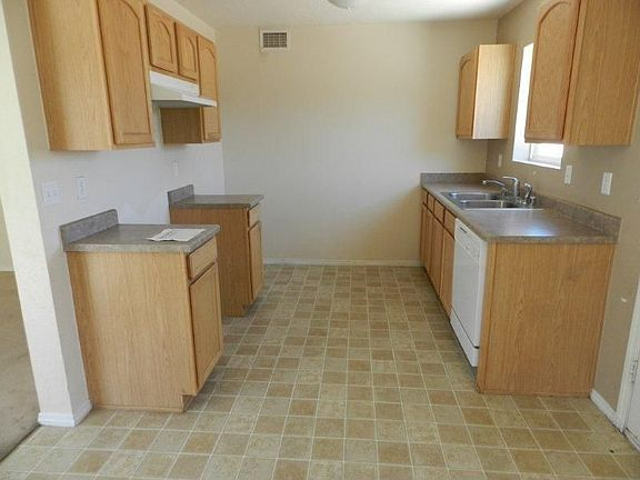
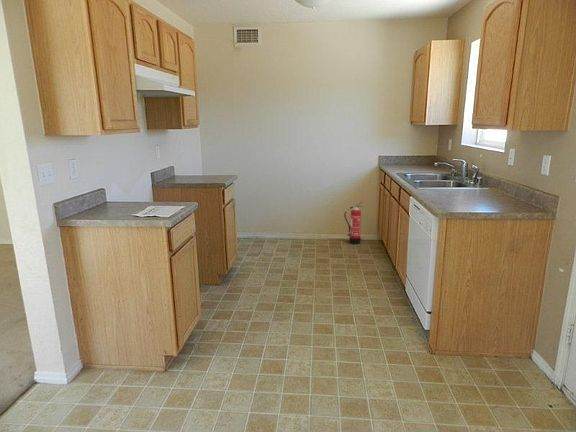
+ fire extinguisher [343,201,364,245]
